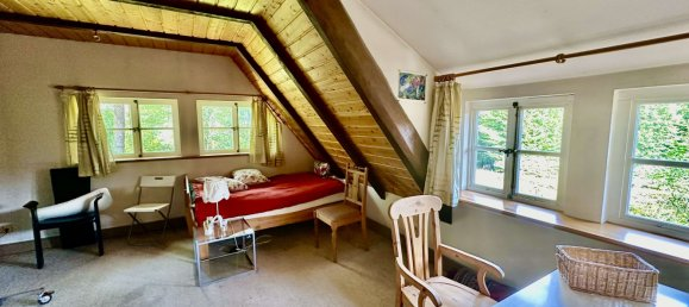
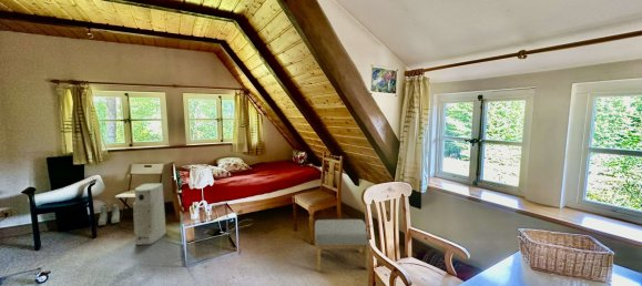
+ footstool [314,218,370,272]
+ boots [98,203,121,227]
+ air purifier [132,183,167,246]
